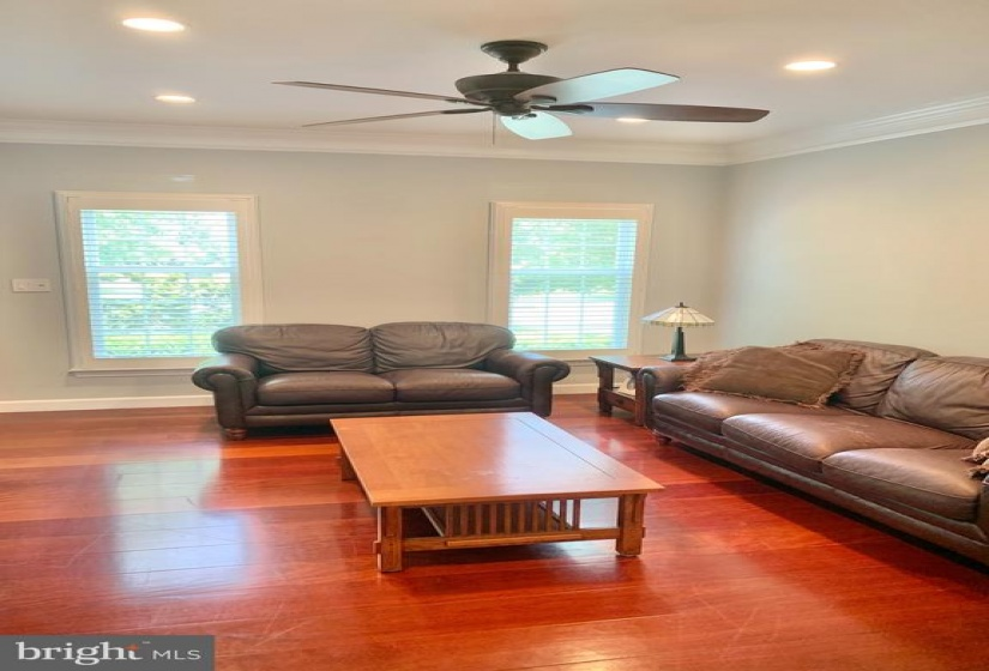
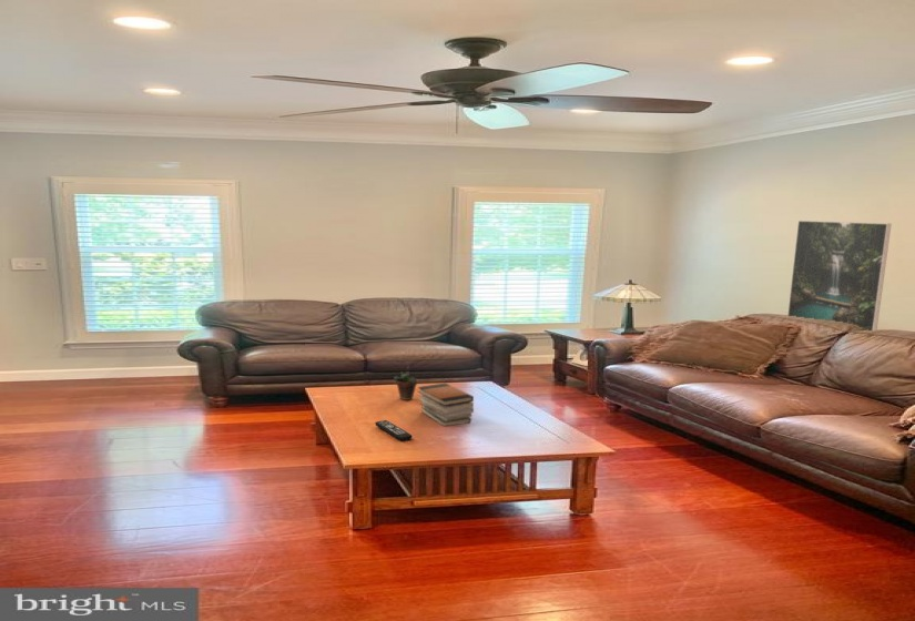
+ succulent plant [393,364,418,401]
+ book stack [417,383,475,427]
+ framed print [786,220,893,332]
+ remote control [374,419,414,442]
